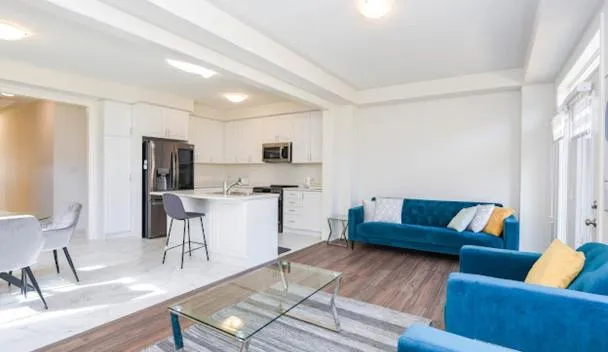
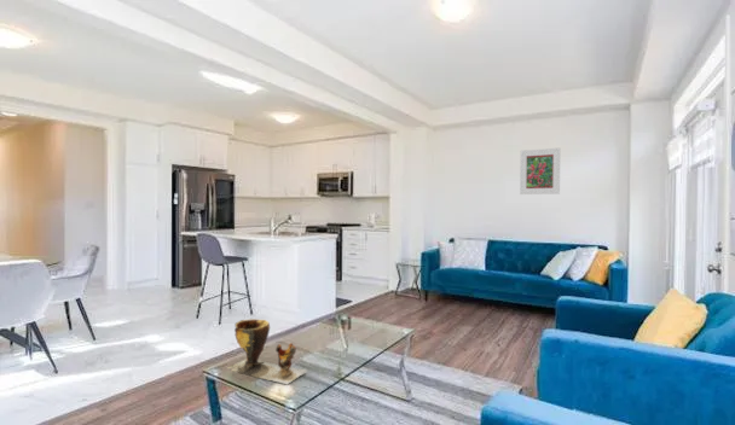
+ clay pot [226,318,308,385]
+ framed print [519,147,561,196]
